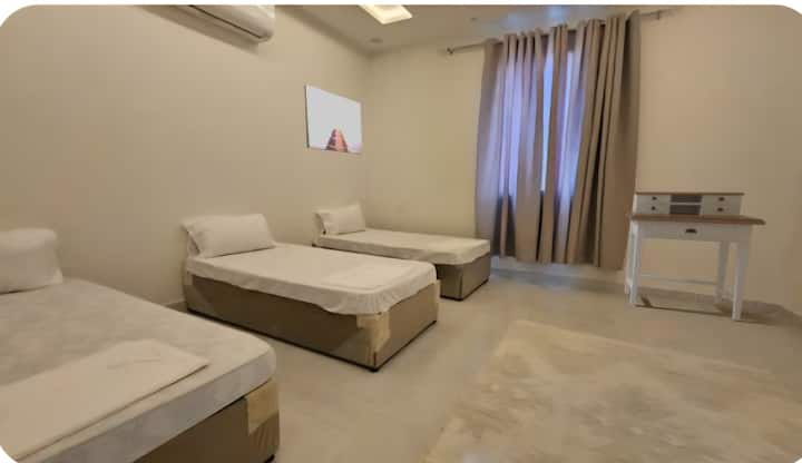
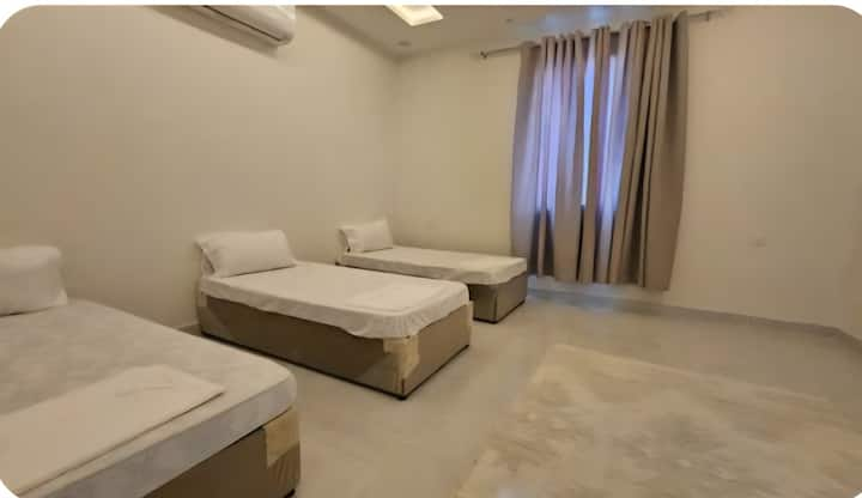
- wall art [303,83,363,155]
- desk [624,190,766,322]
